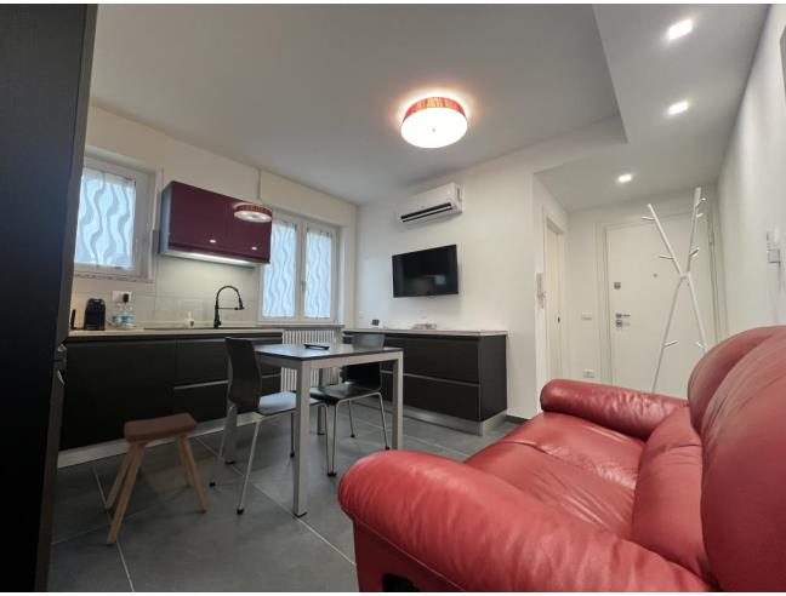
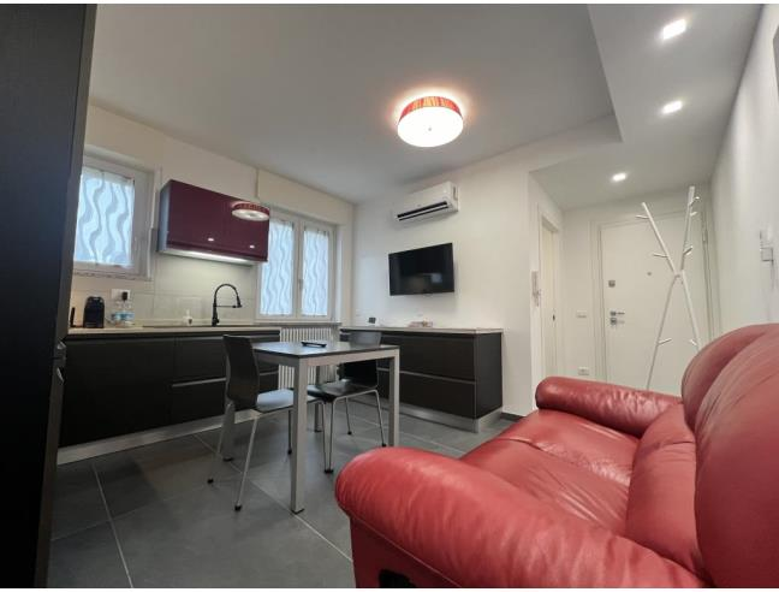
- music stool [104,412,209,545]
